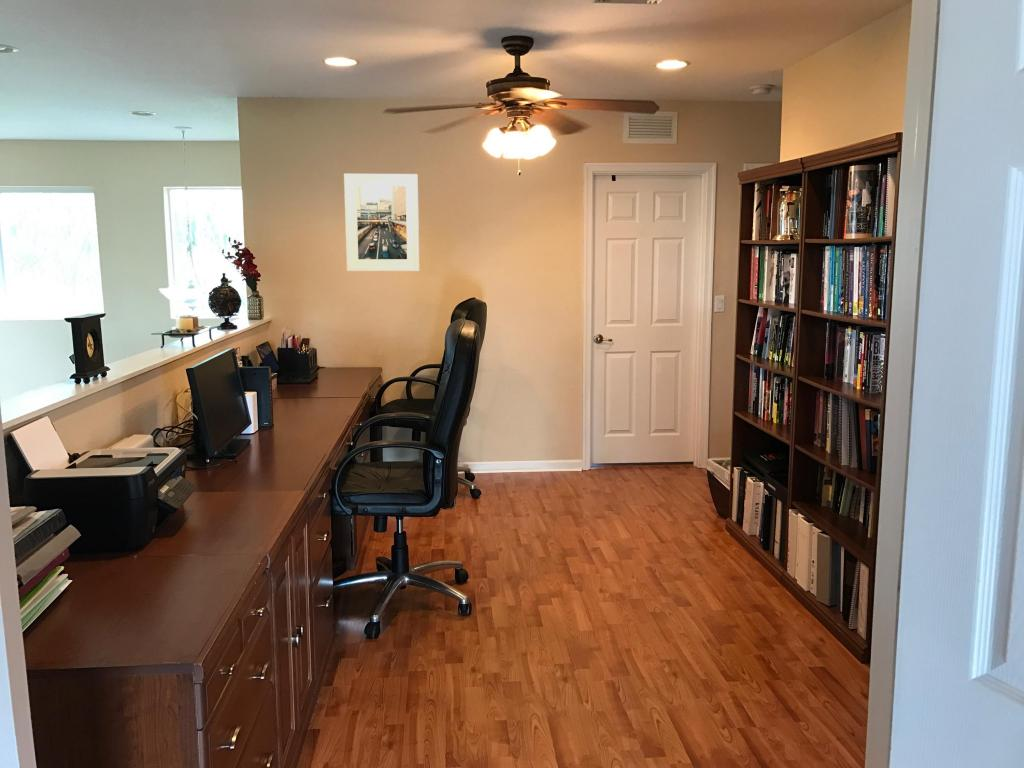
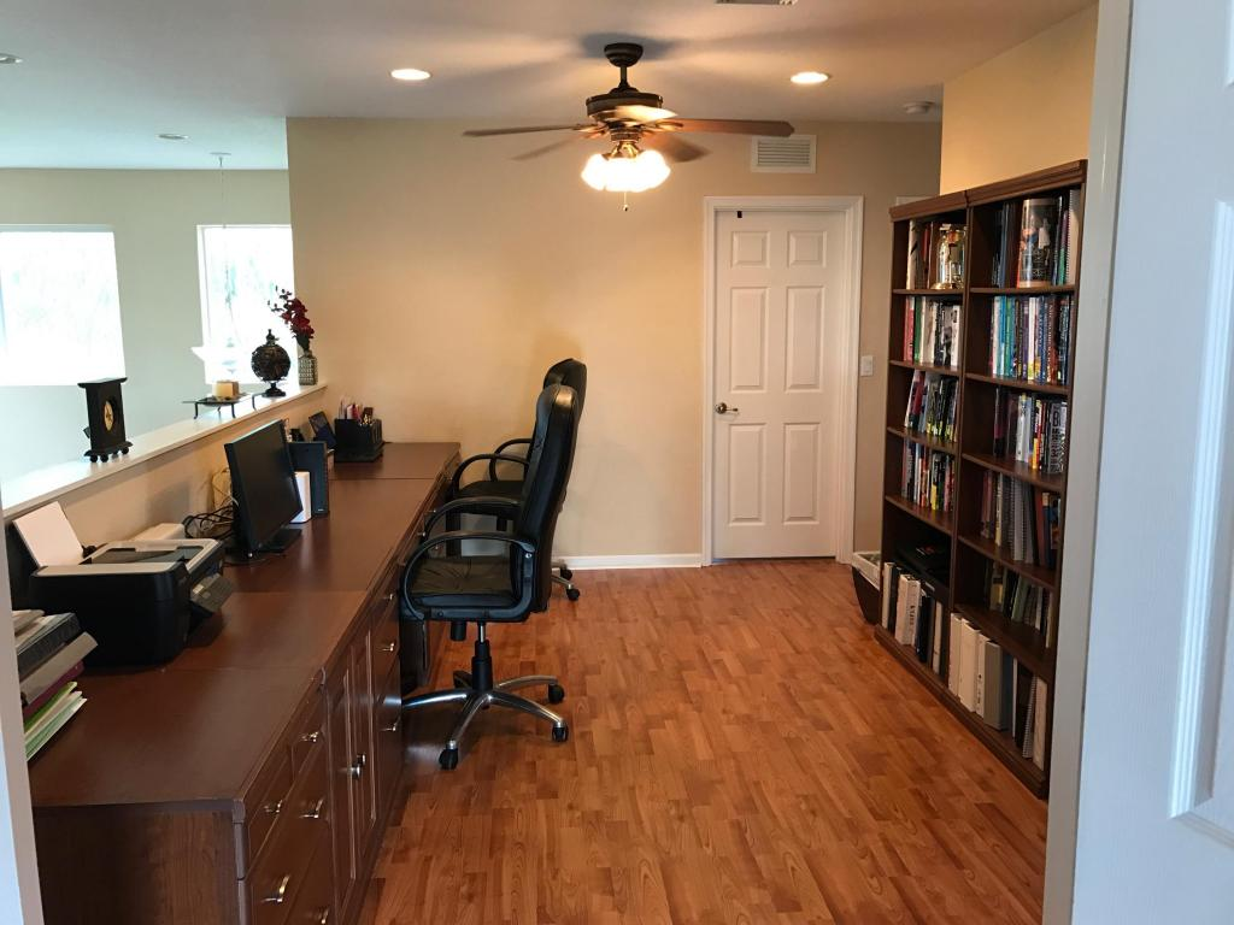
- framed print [343,173,420,272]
